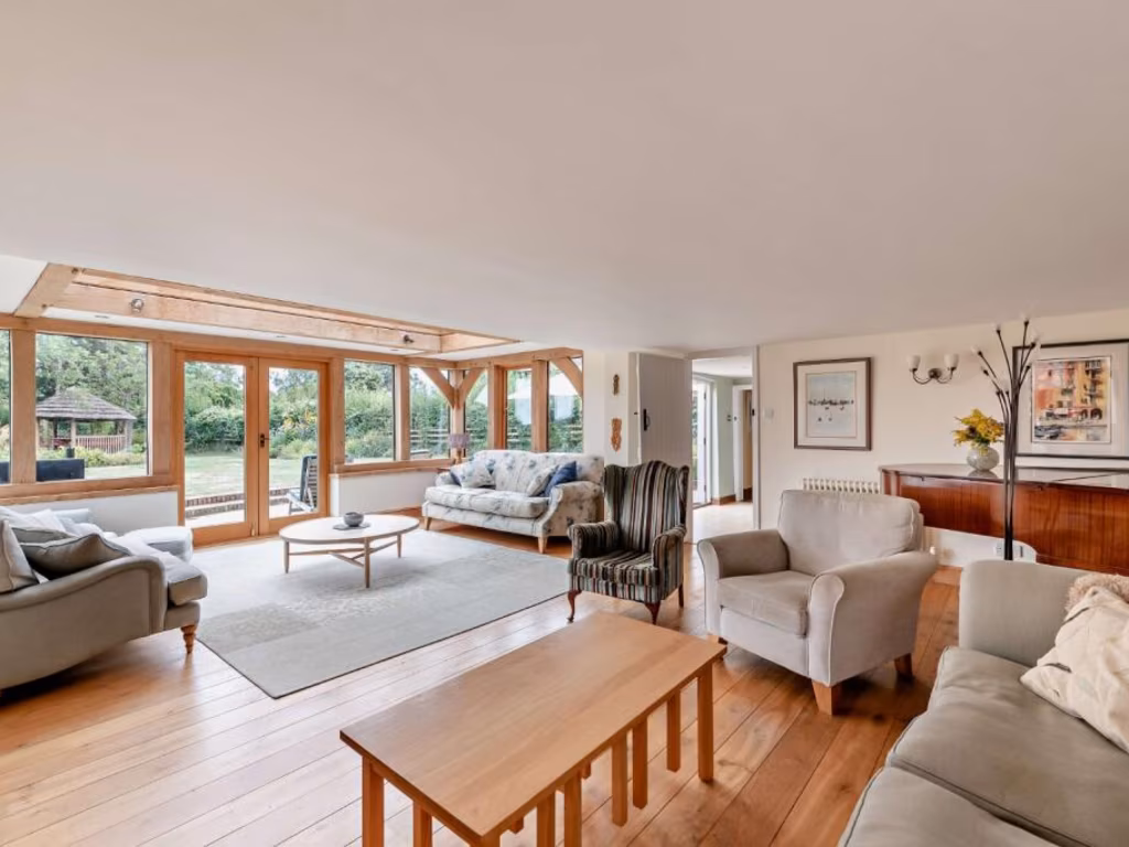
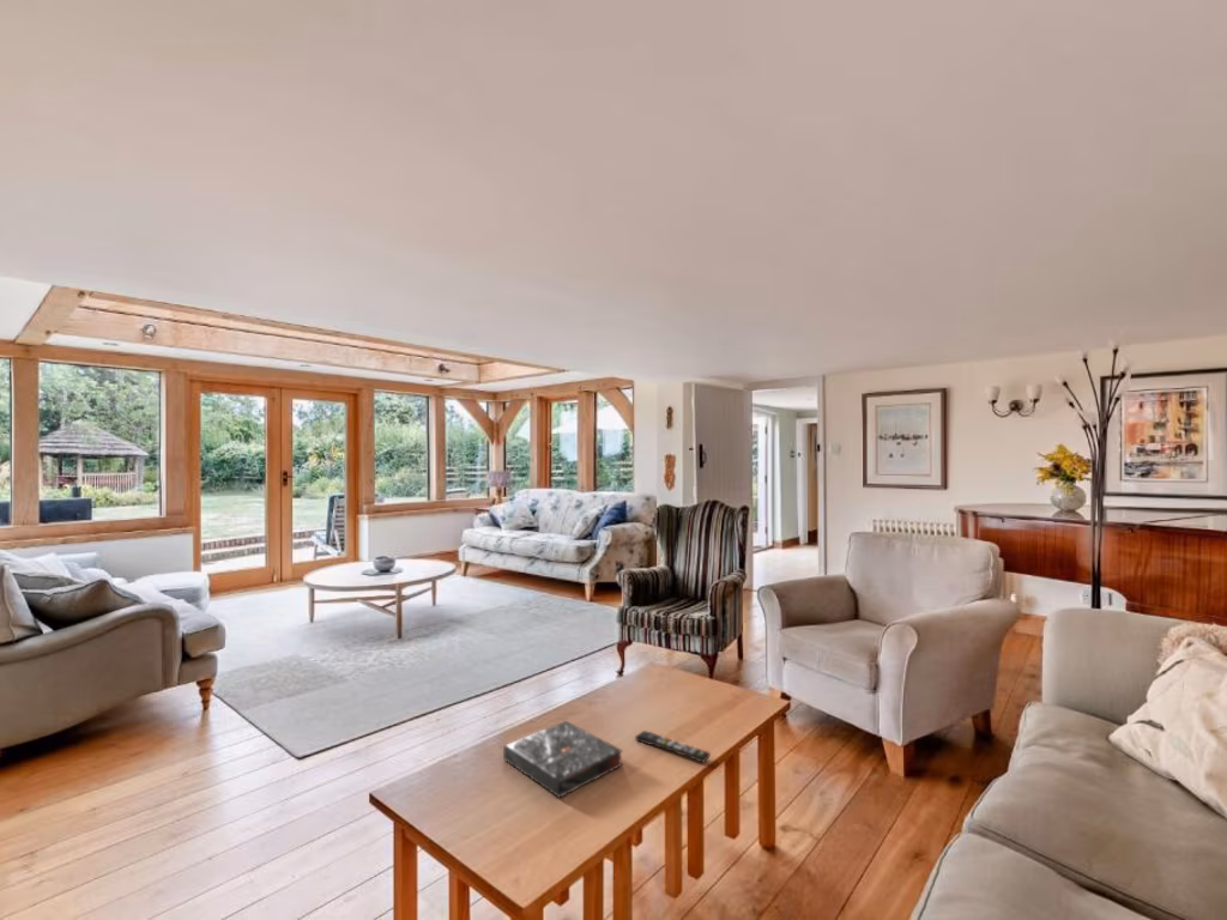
+ remote control [634,730,712,764]
+ book [502,720,624,799]
